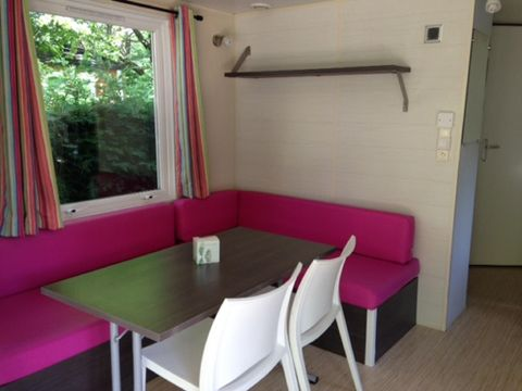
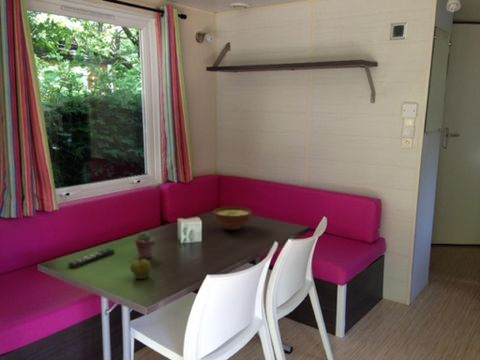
+ apple [129,258,153,280]
+ potted succulent [134,230,156,260]
+ remote control [67,247,116,268]
+ bowl [212,206,253,231]
